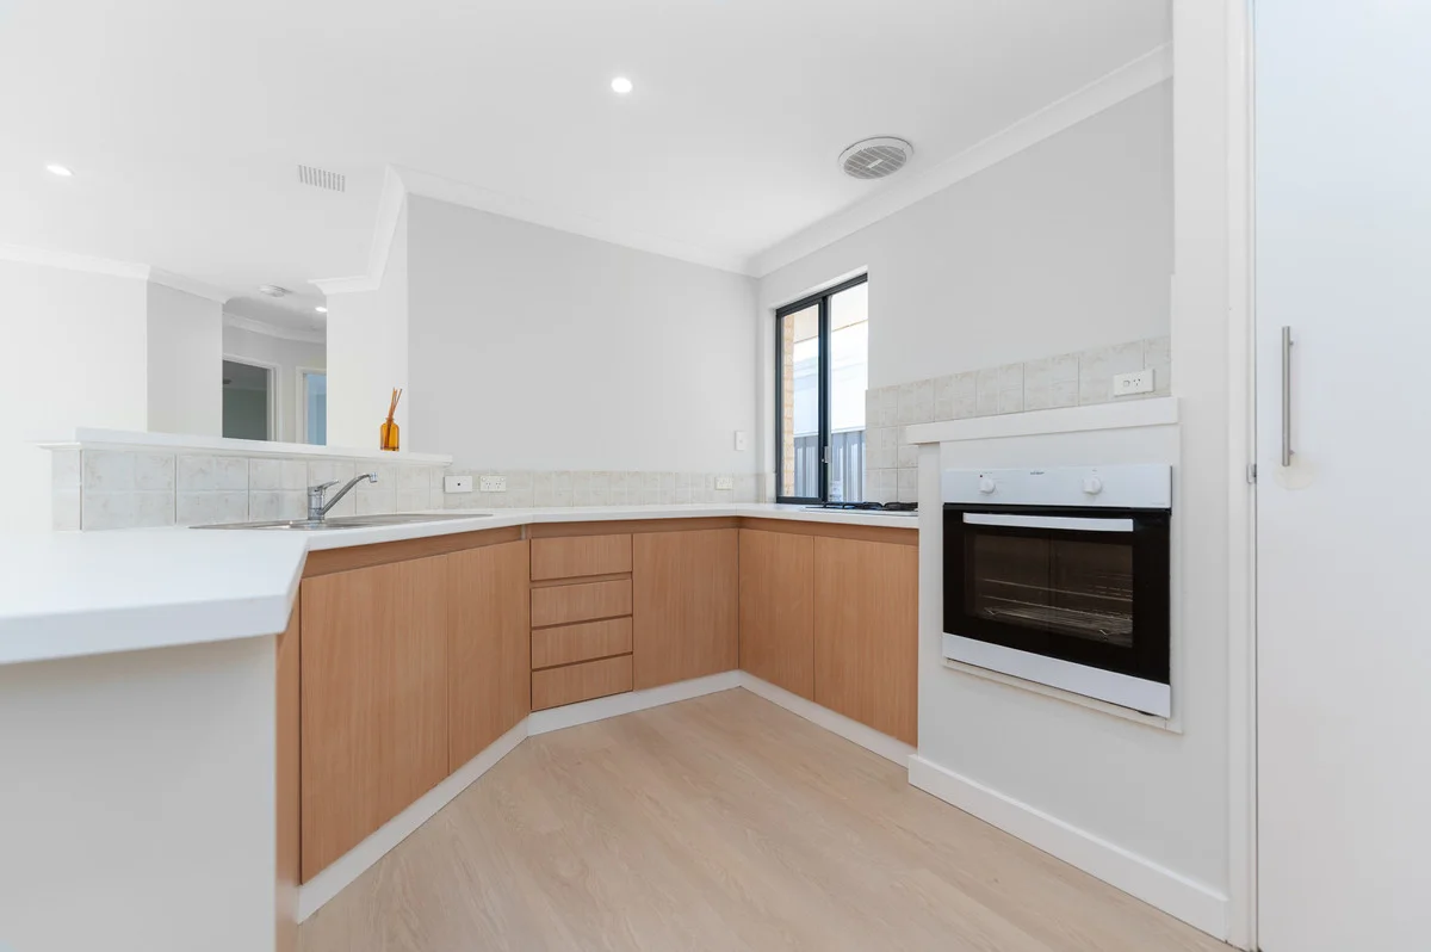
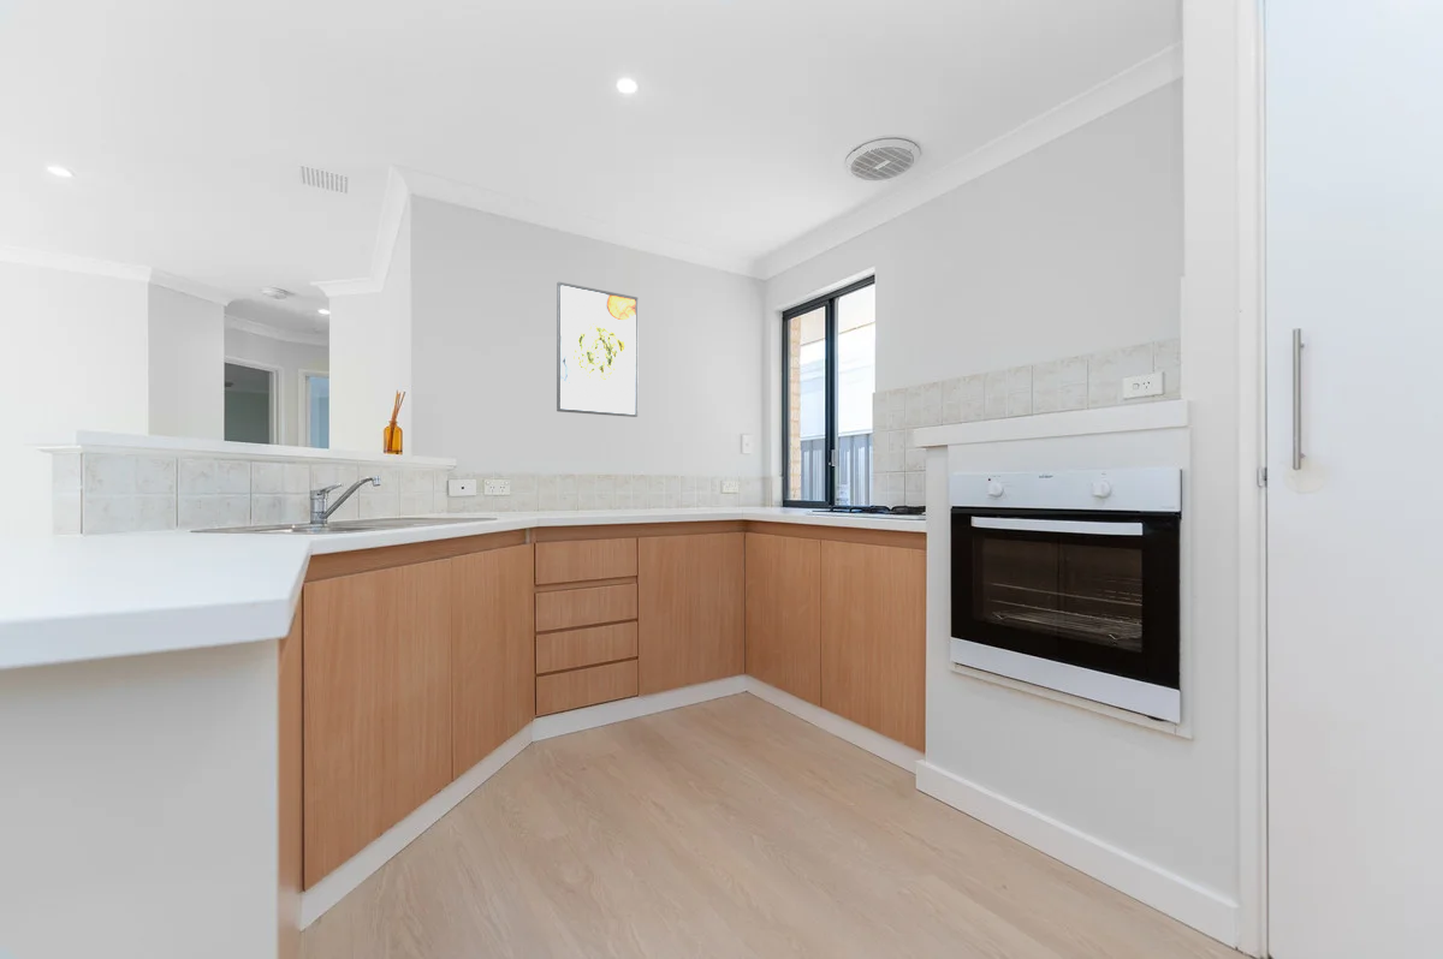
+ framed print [556,281,640,418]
